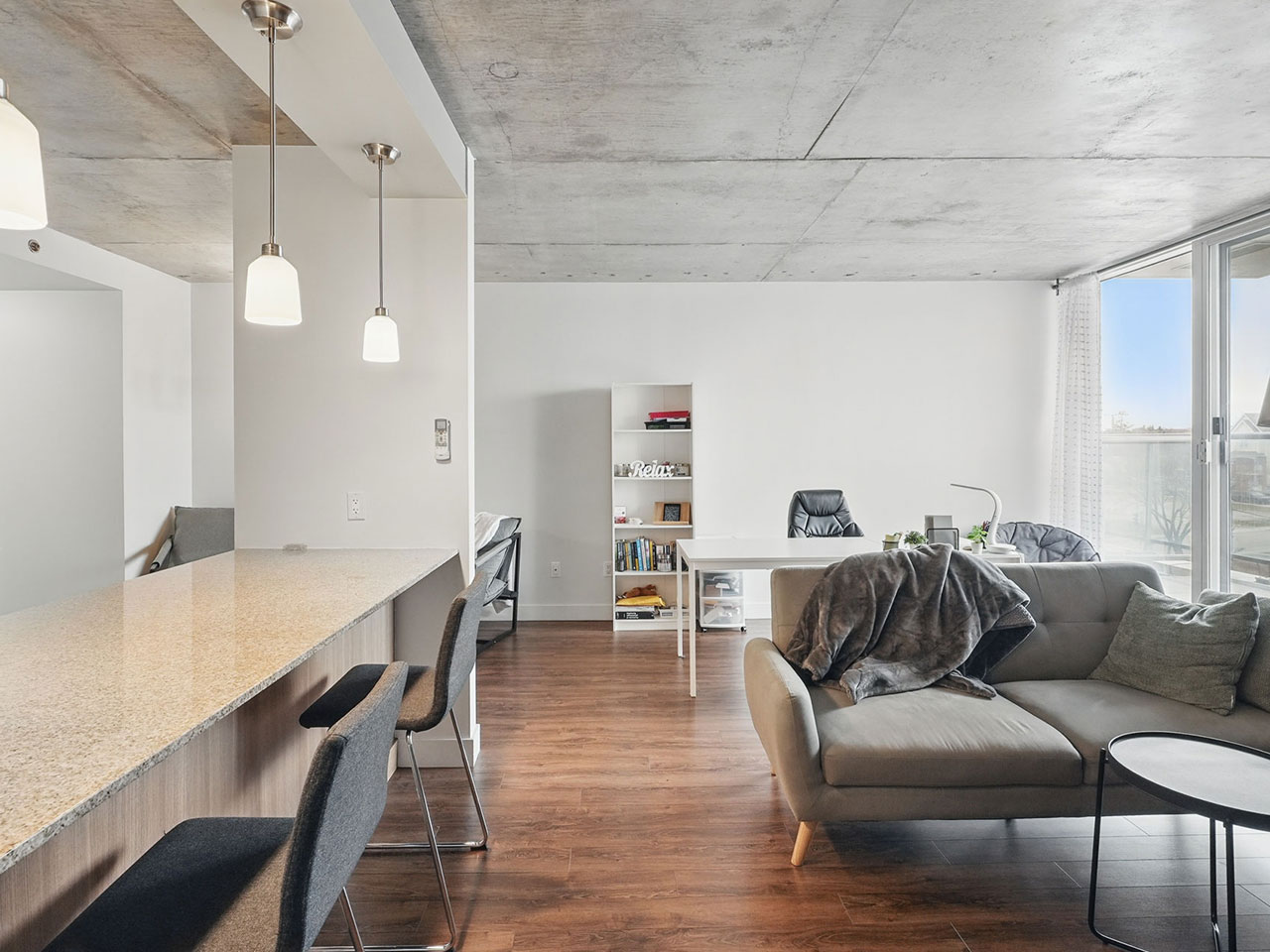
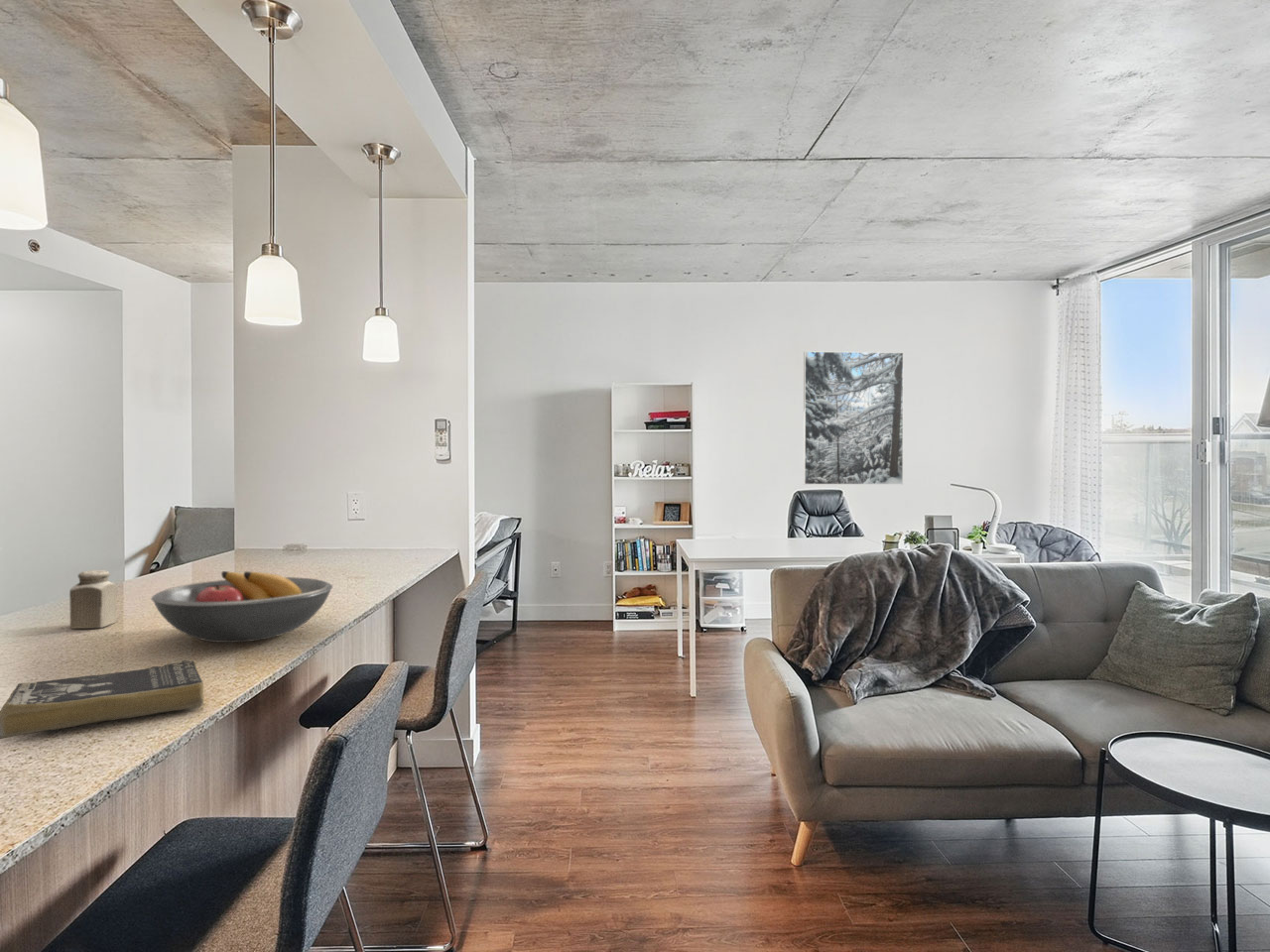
+ book [0,659,204,740]
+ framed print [803,350,905,486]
+ fruit bowl [150,570,333,644]
+ salt shaker [68,569,117,630]
